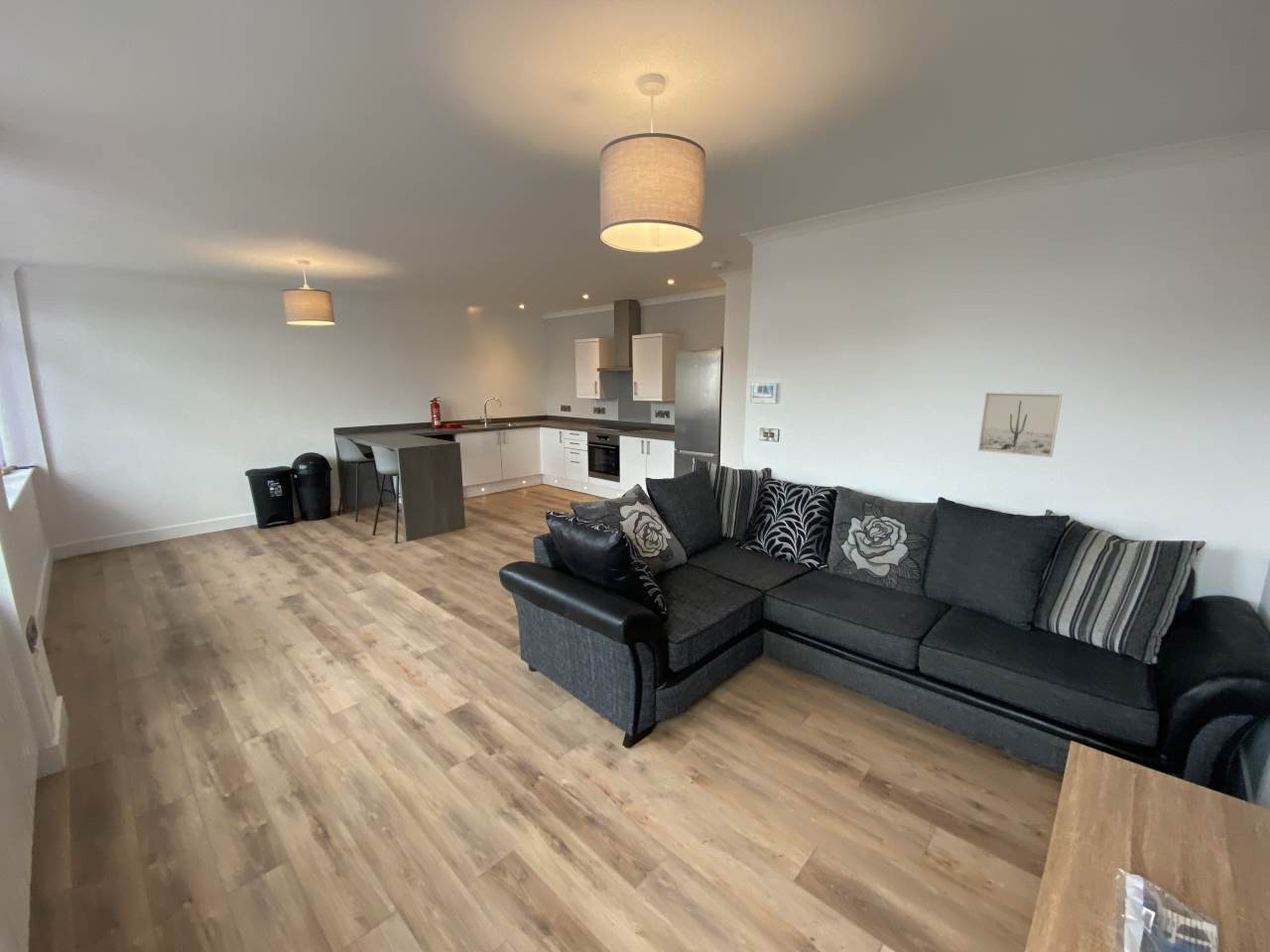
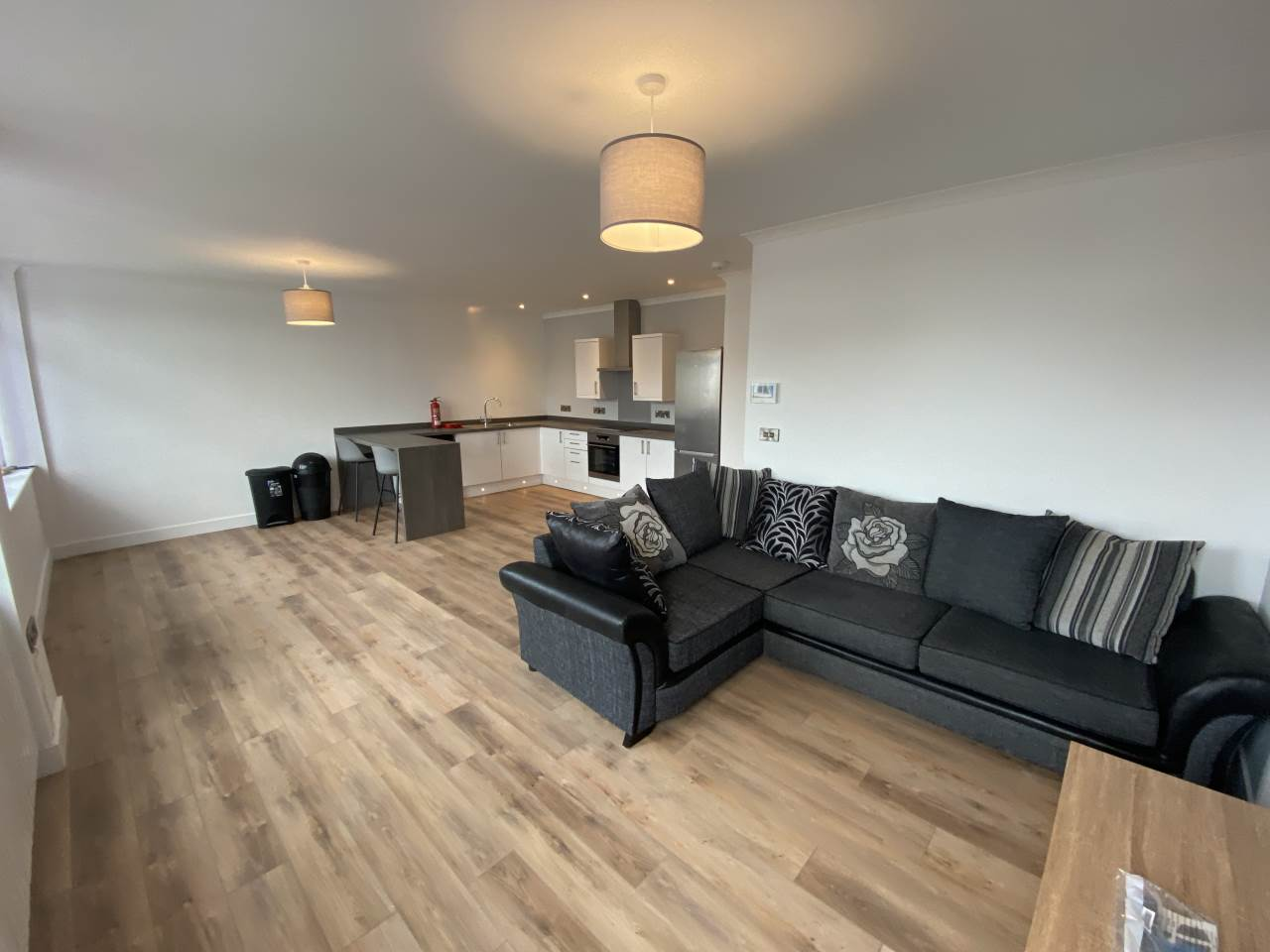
- wall art [976,391,1064,458]
